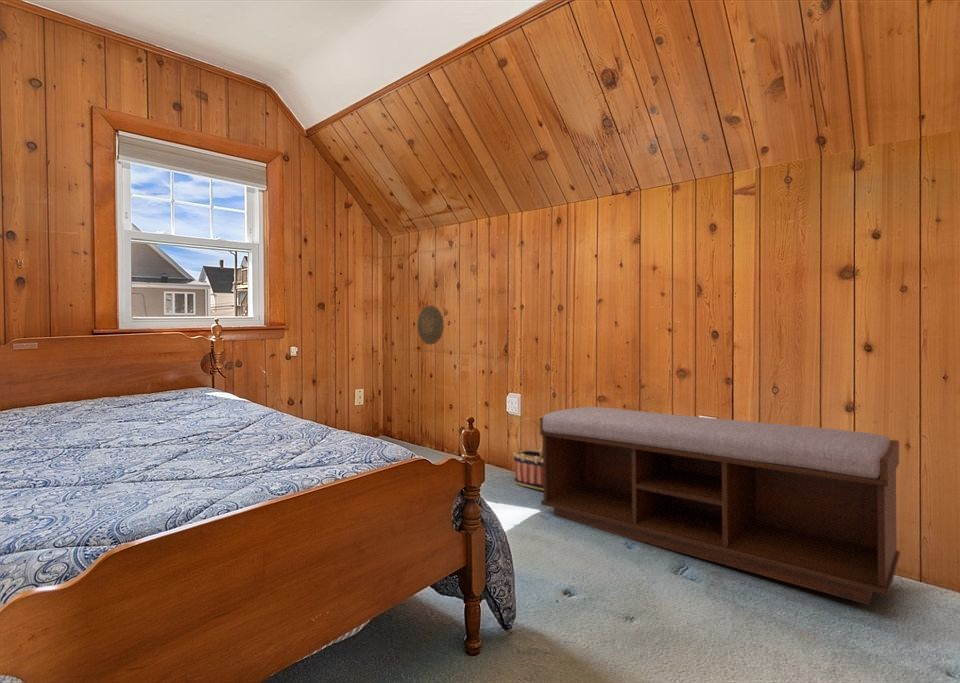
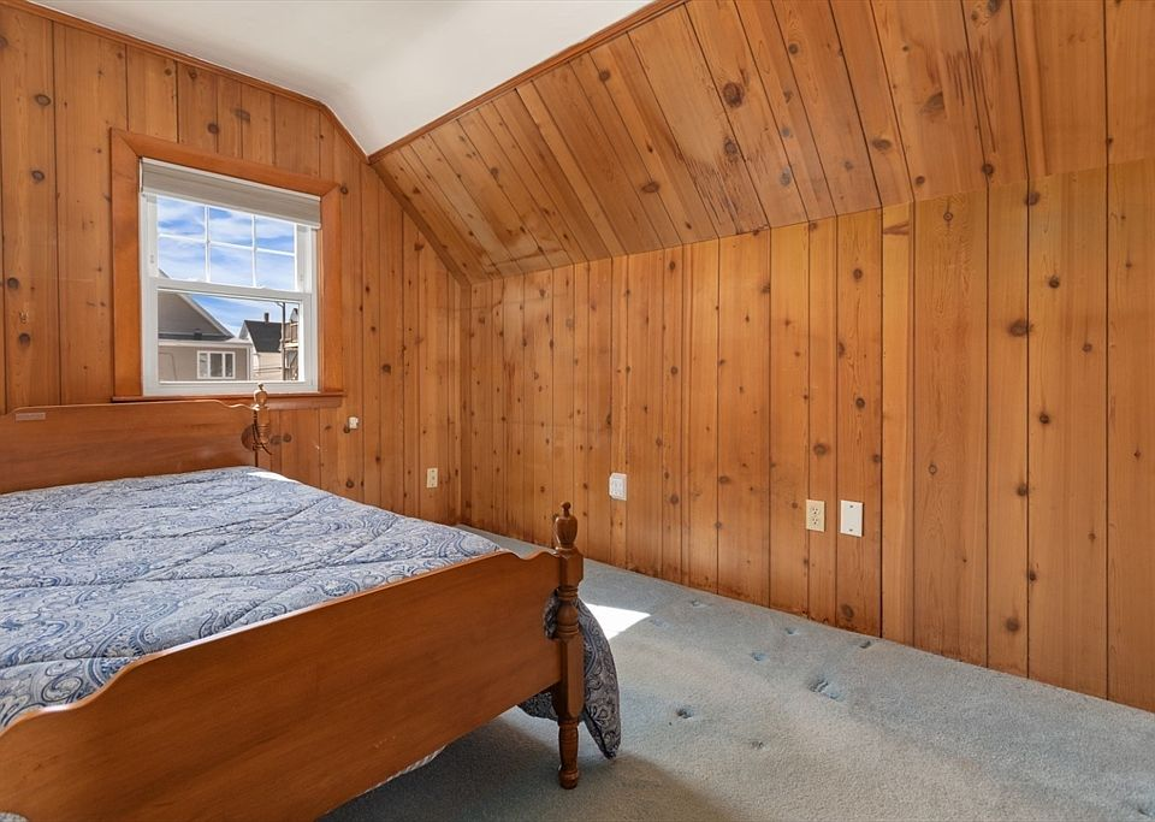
- decorative plate [416,305,445,346]
- basket [512,414,546,492]
- bench [539,406,901,606]
